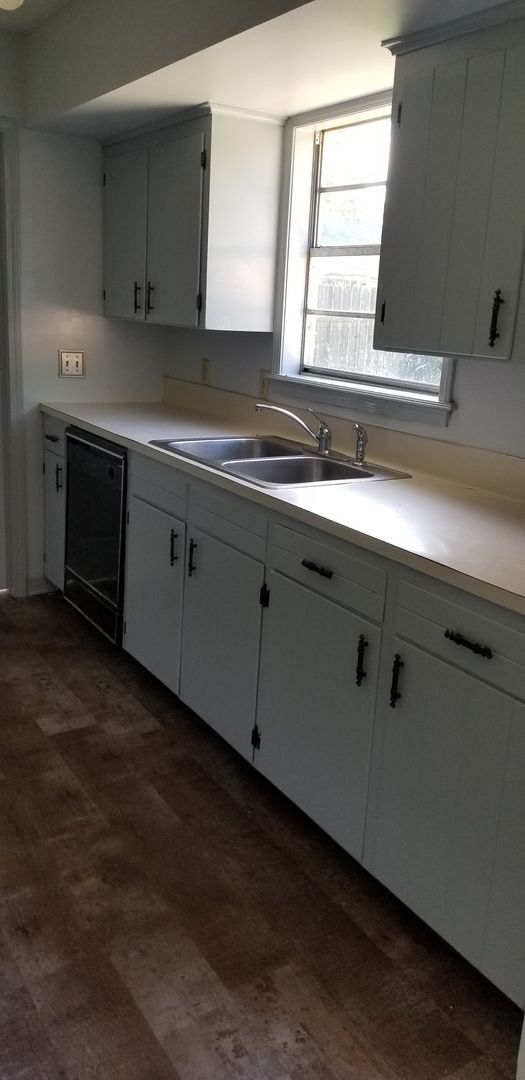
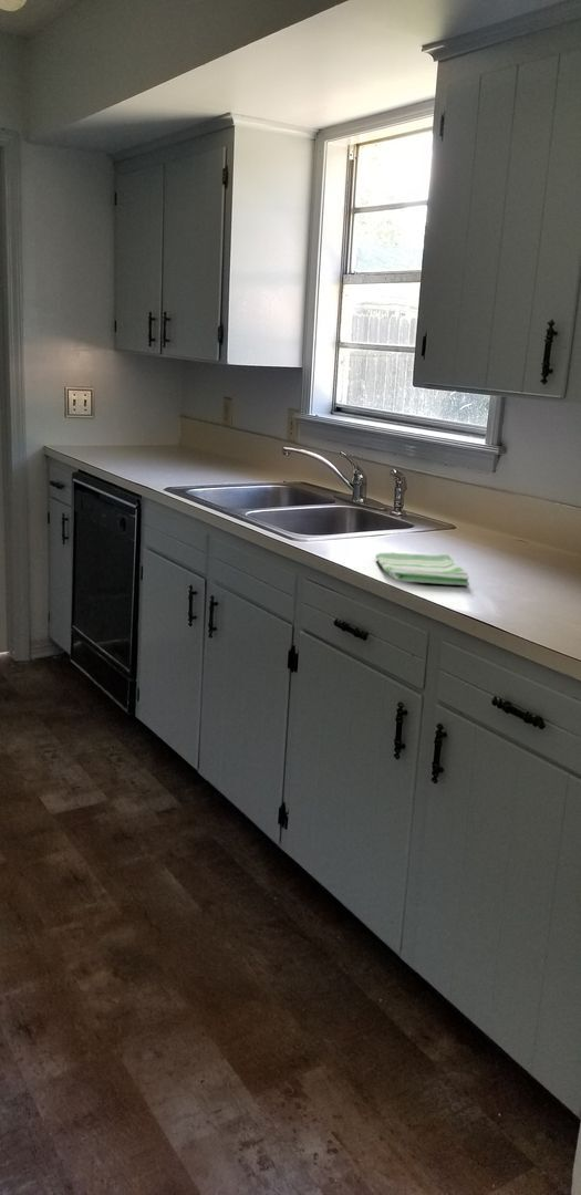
+ dish towel [375,552,470,586]
